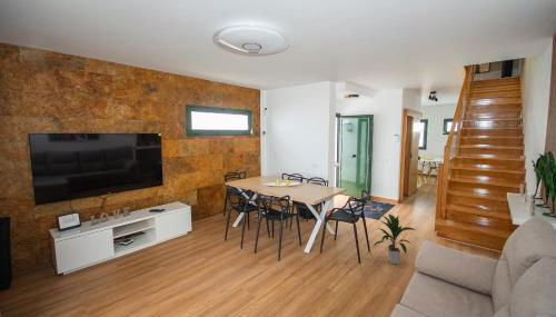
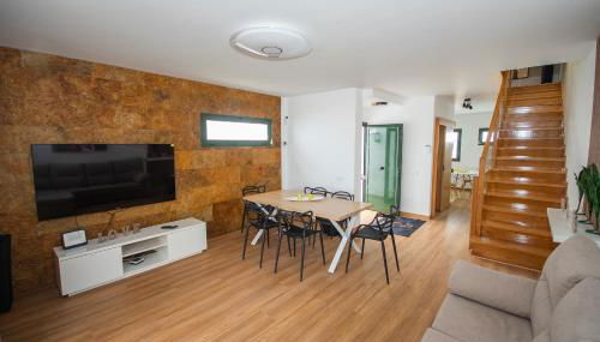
- indoor plant [371,212,416,266]
